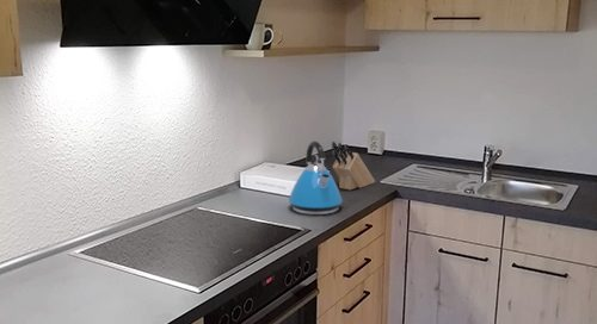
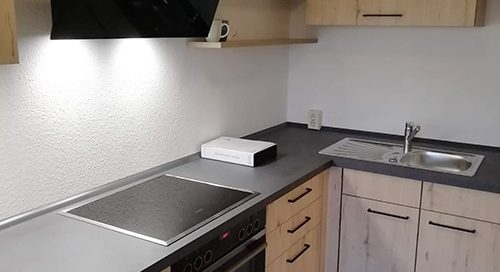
- knife block [331,141,376,191]
- kettle [288,139,344,216]
